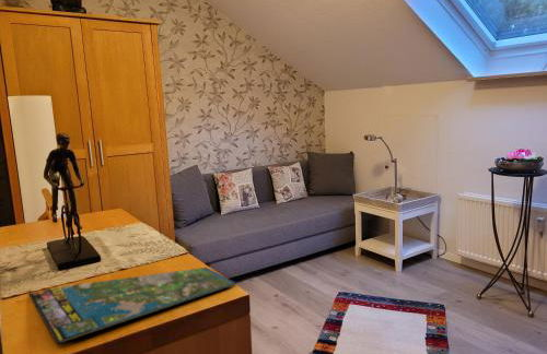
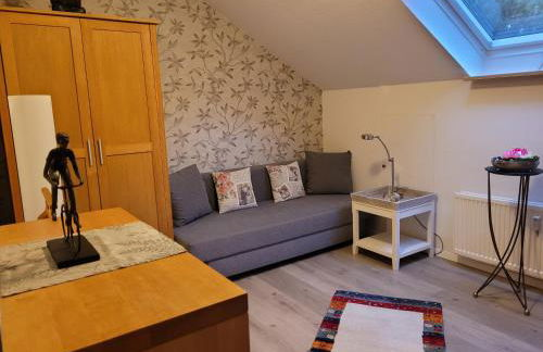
- board game [27,267,238,344]
